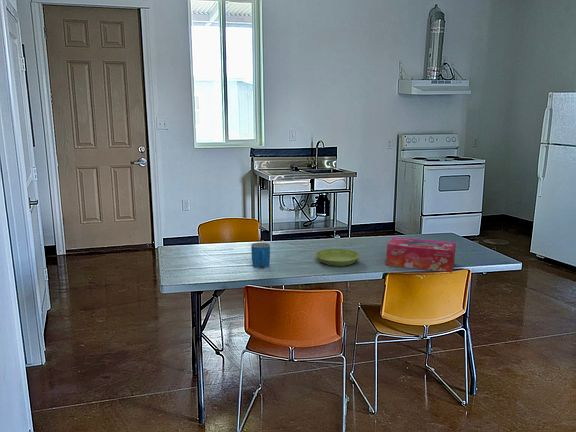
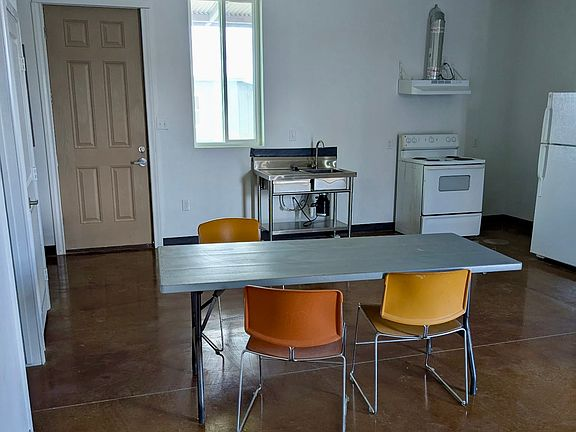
- saucer [315,248,361,267]
- mug [250,242,271,269]
- tissue box [385,236,457,273]
